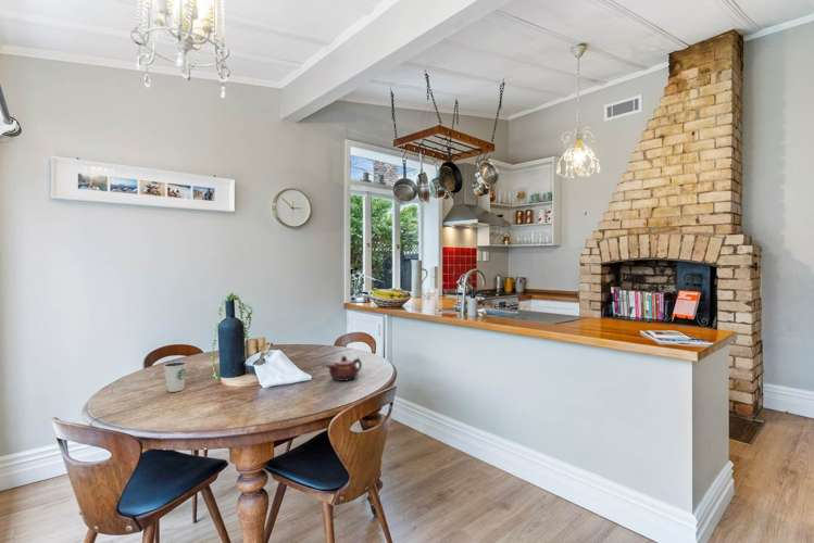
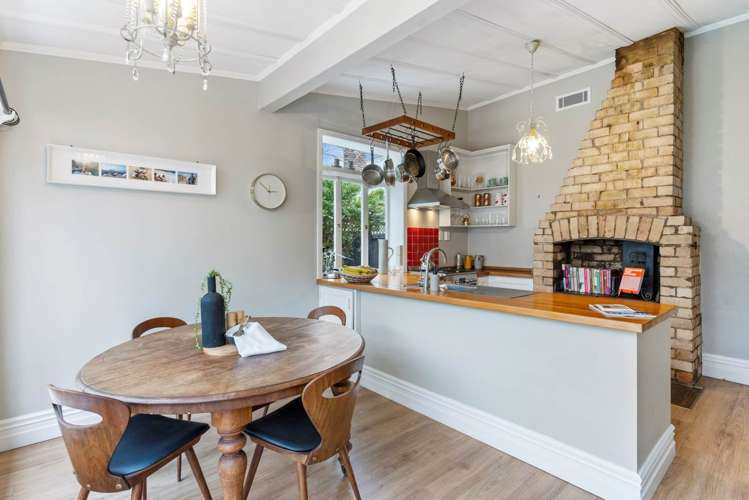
- teapot [326,355,363,382]
- dixie cup [162,361,188,393]
